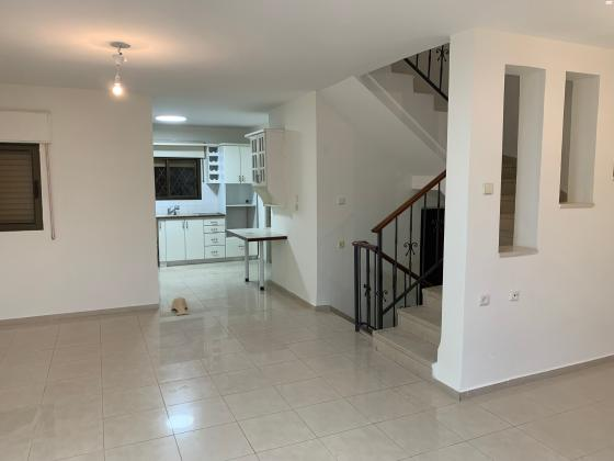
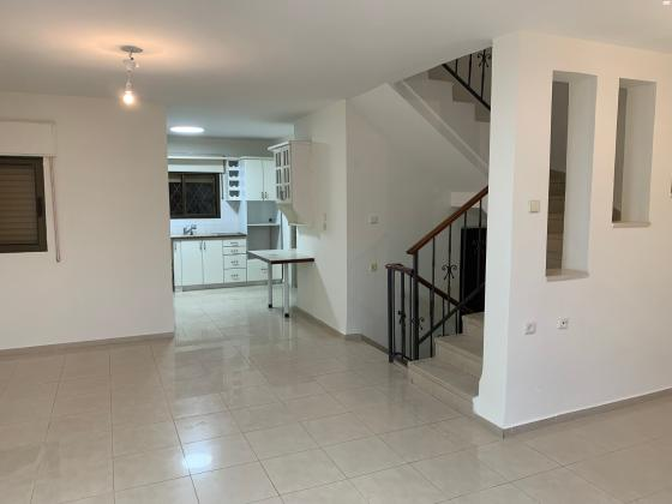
- bag [170,296,191,316]
